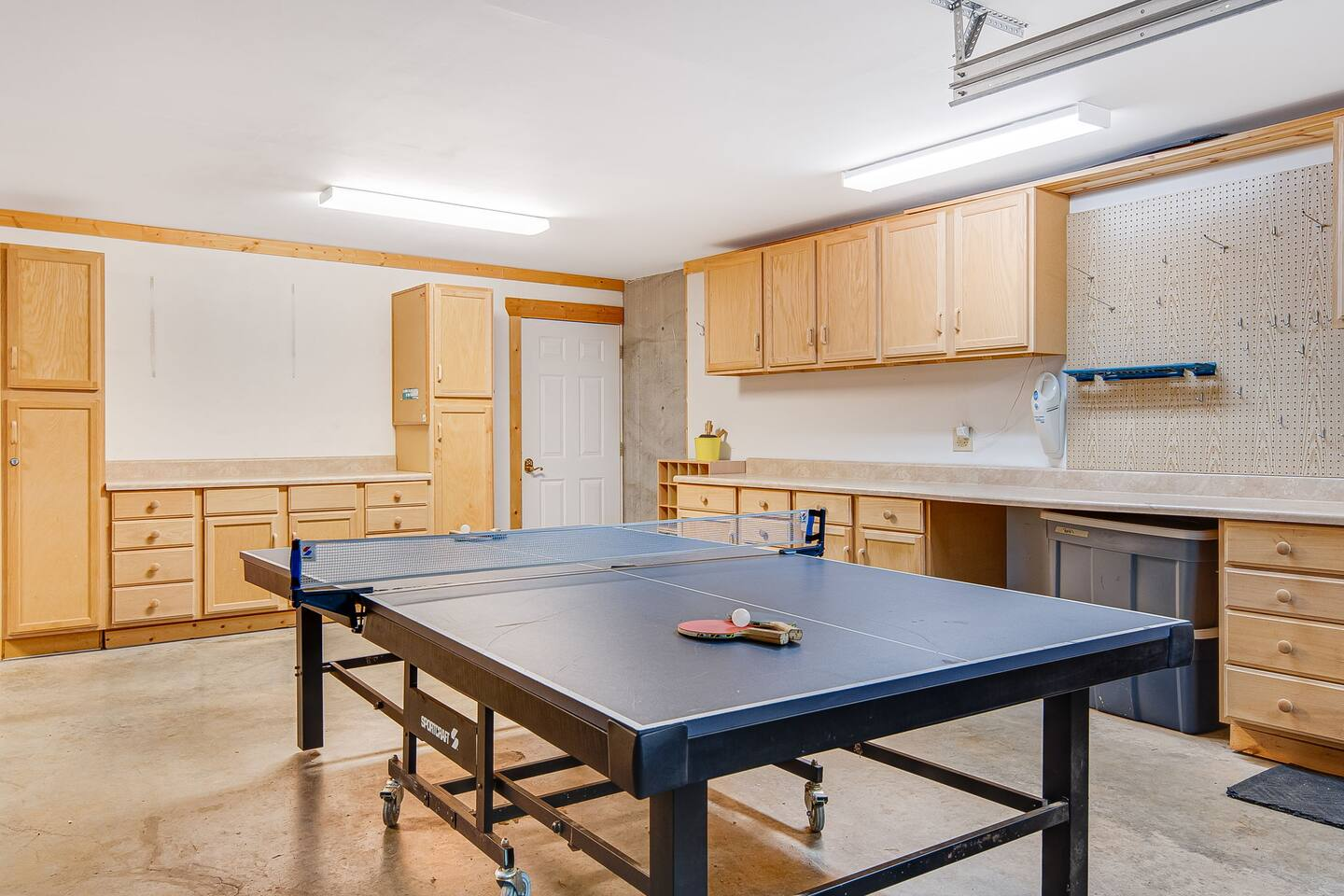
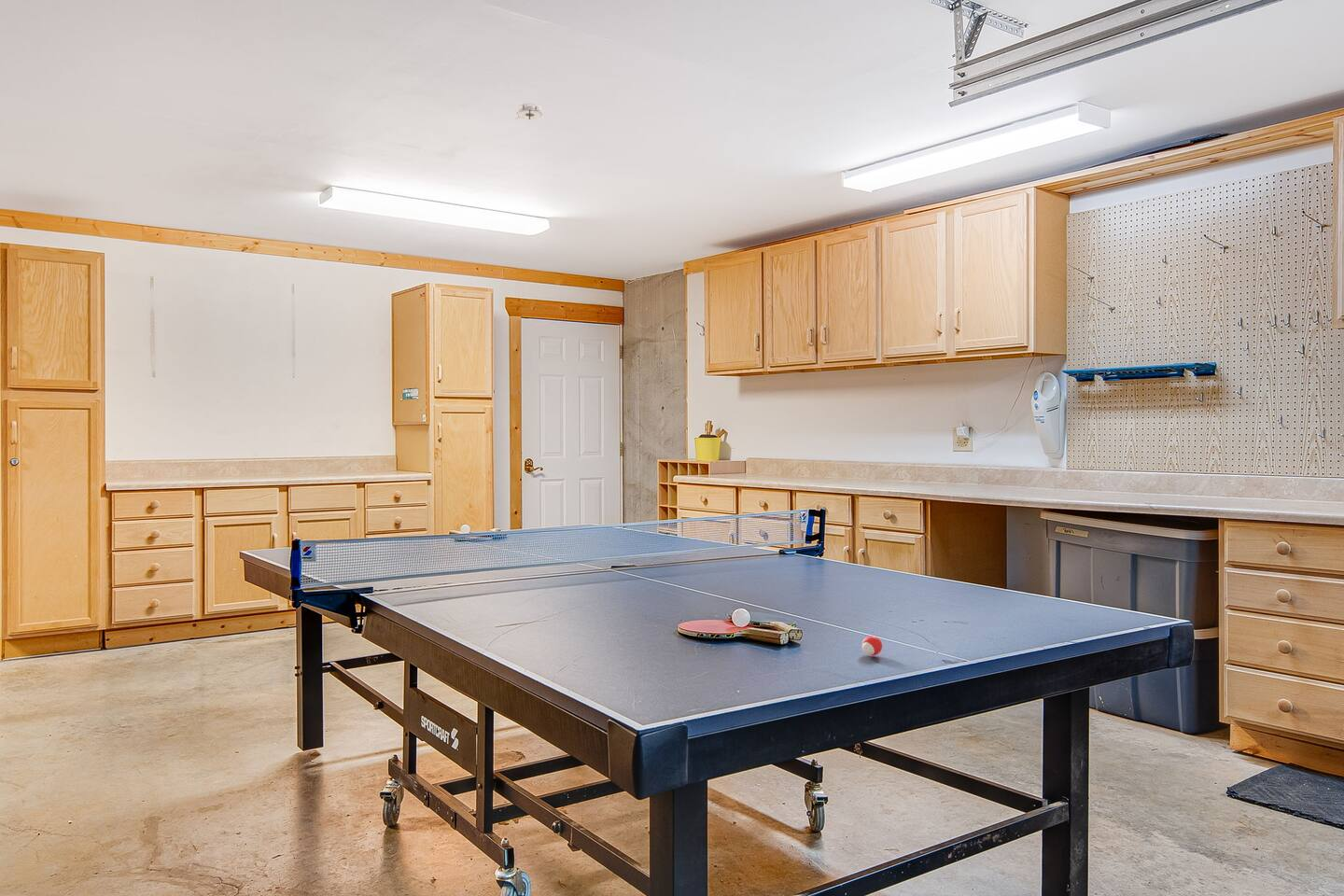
+ ping-pong ball [861,635,883,656]
+ smoke detector [514,103,544,120]
